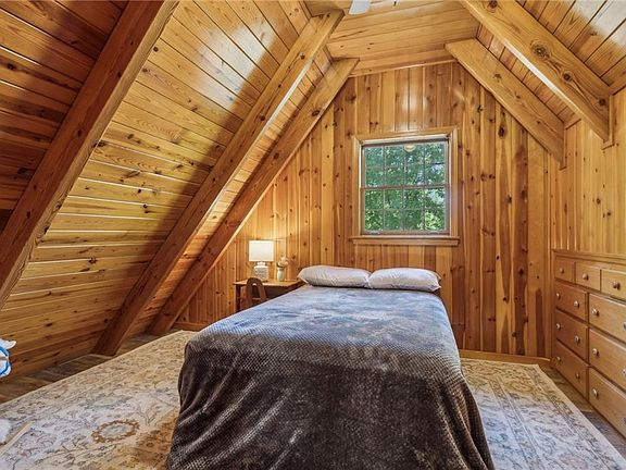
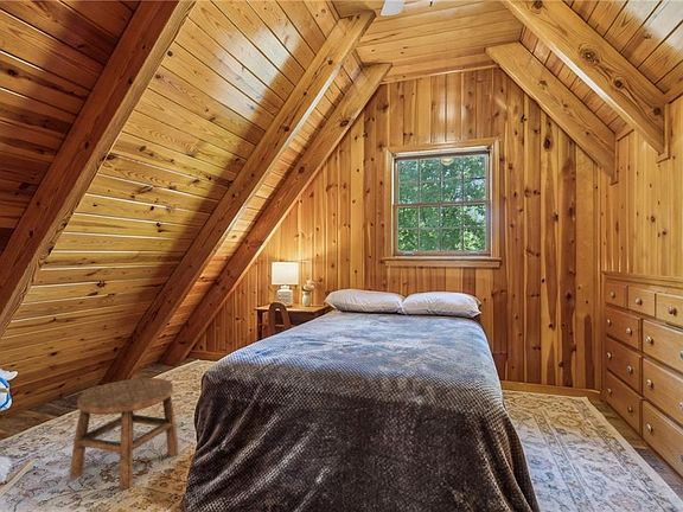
+ stool [69,377,180,491]
